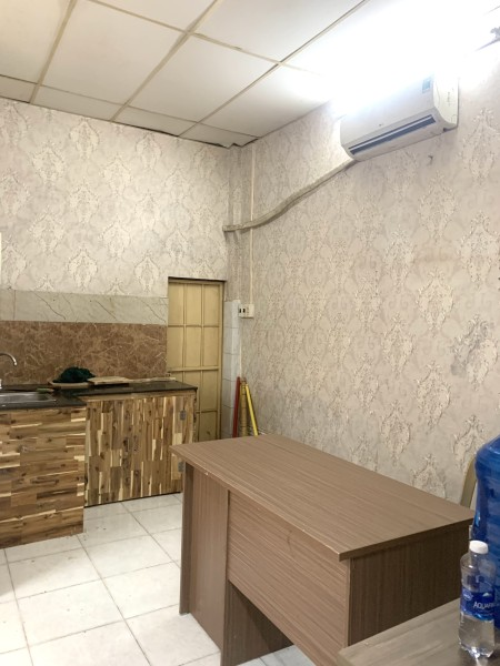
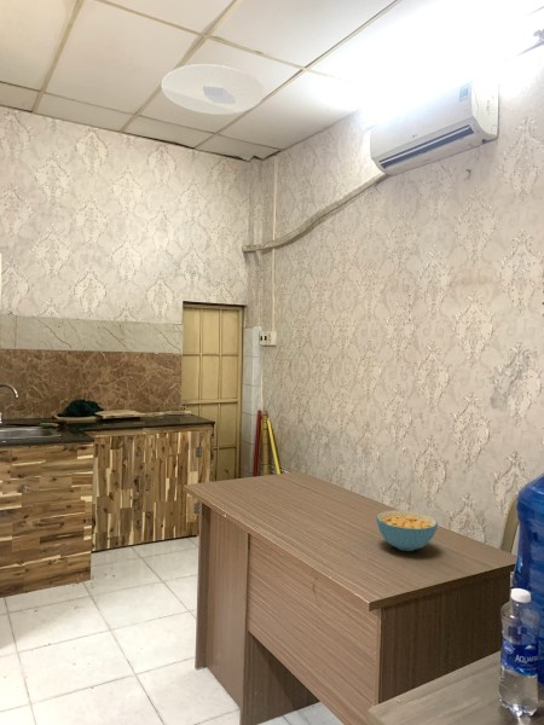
+ cereal bowl [375,509,439,552]
+ ceiling light [161,63,265,116]
